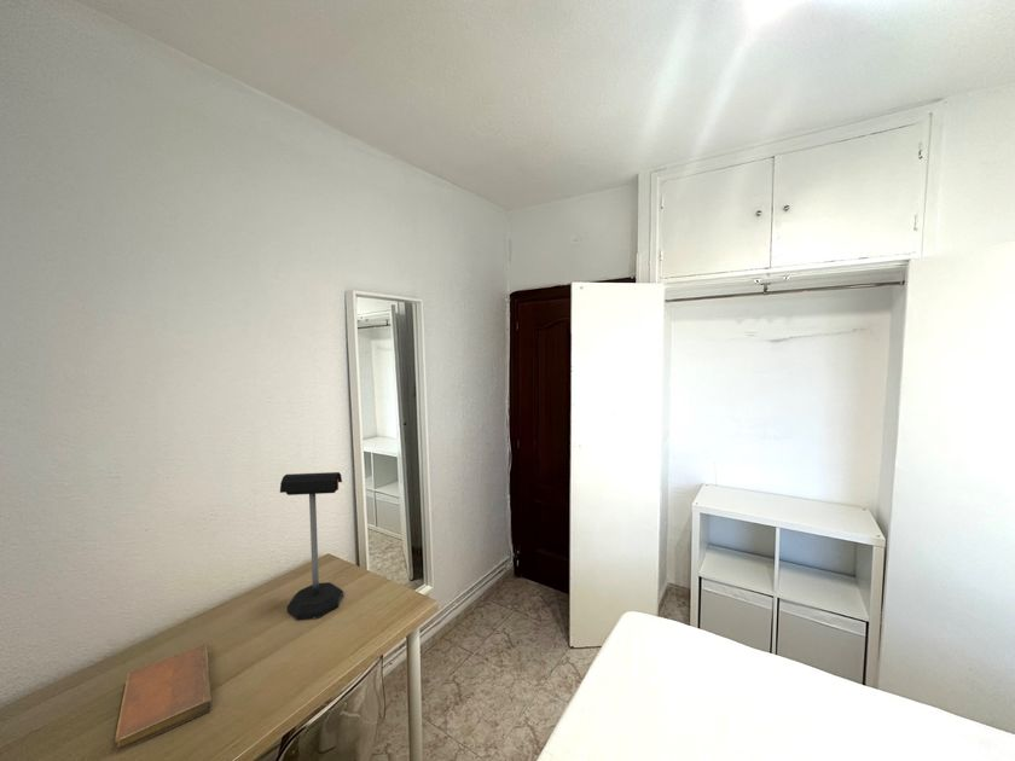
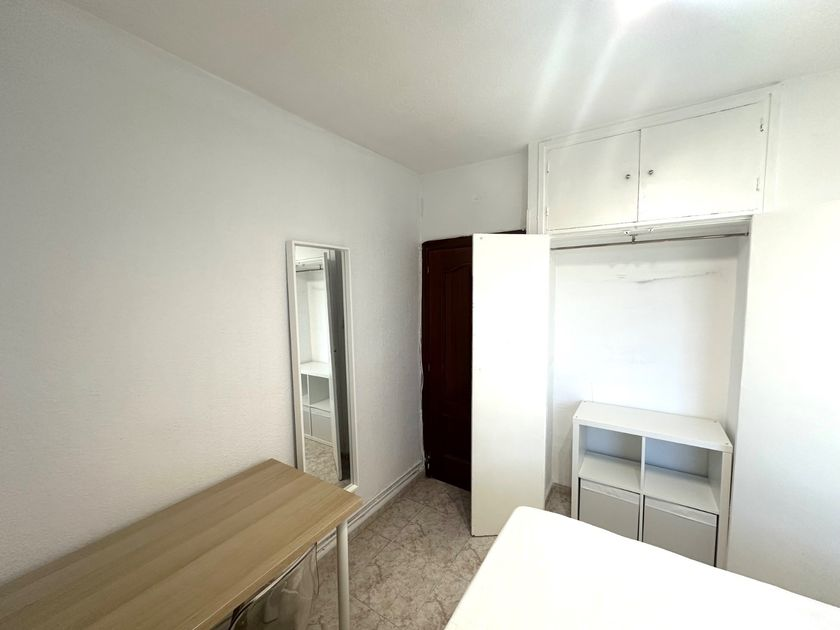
- notebook [114,643,213,754]
- mailbox [279,471,344,621]
